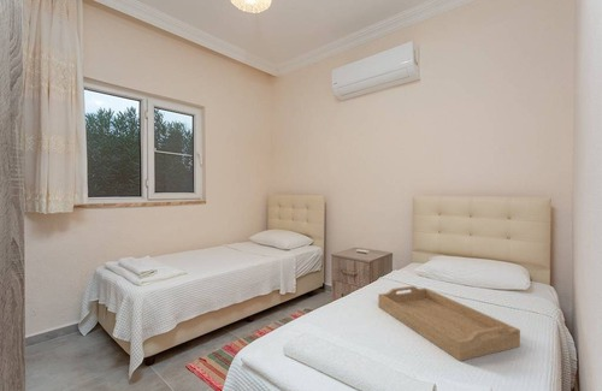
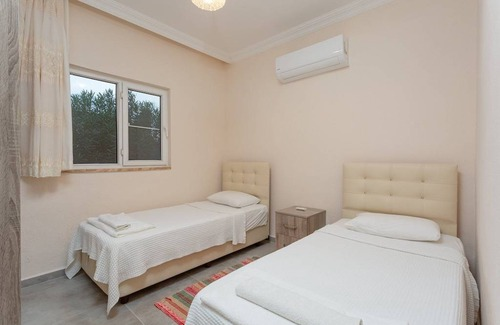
- serving tray [377,285,521,362]
